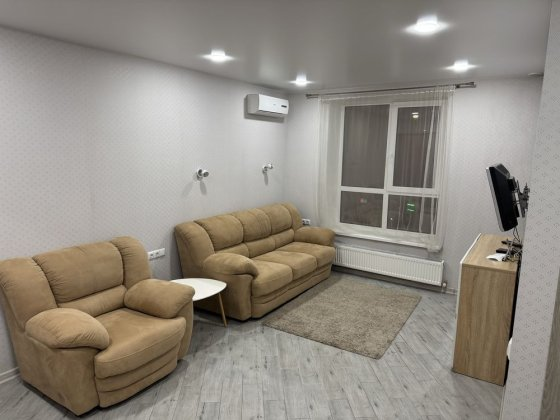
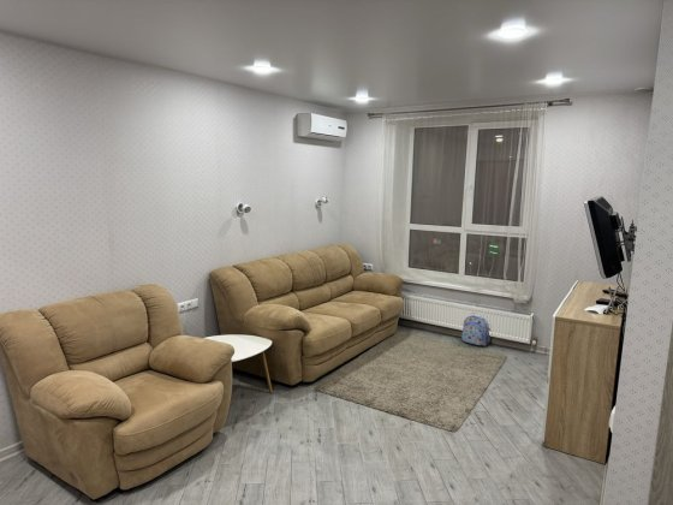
+ backpack [460,314,494,347]
